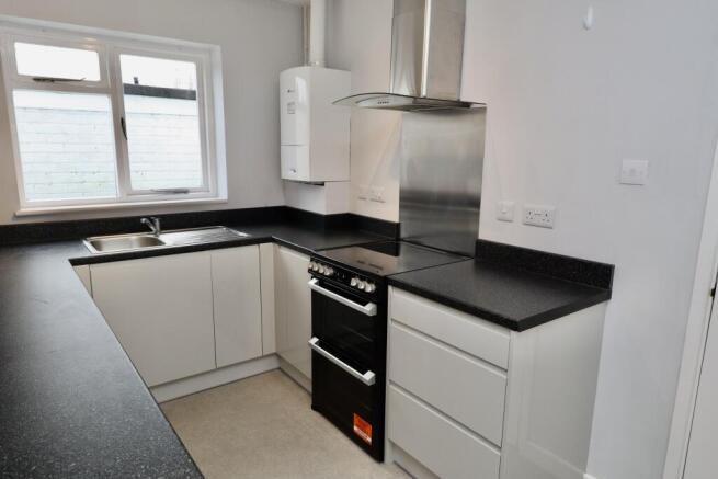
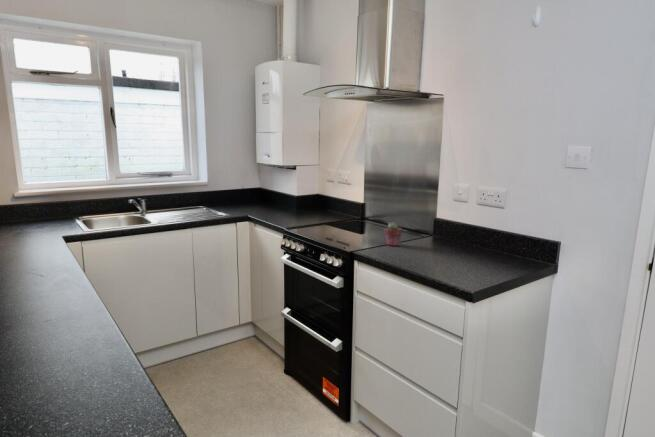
+ potted succulent [383,221,403,247]
